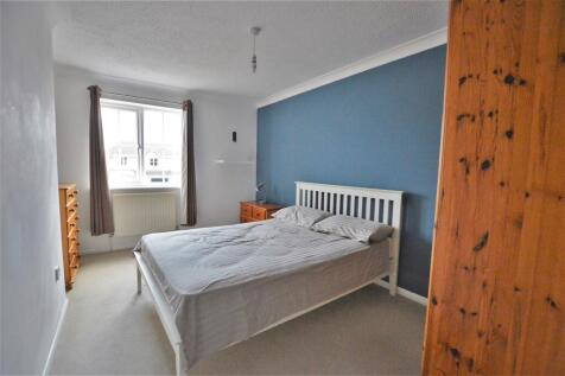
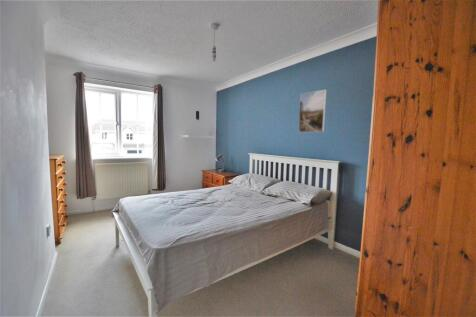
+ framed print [297,89,327,133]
